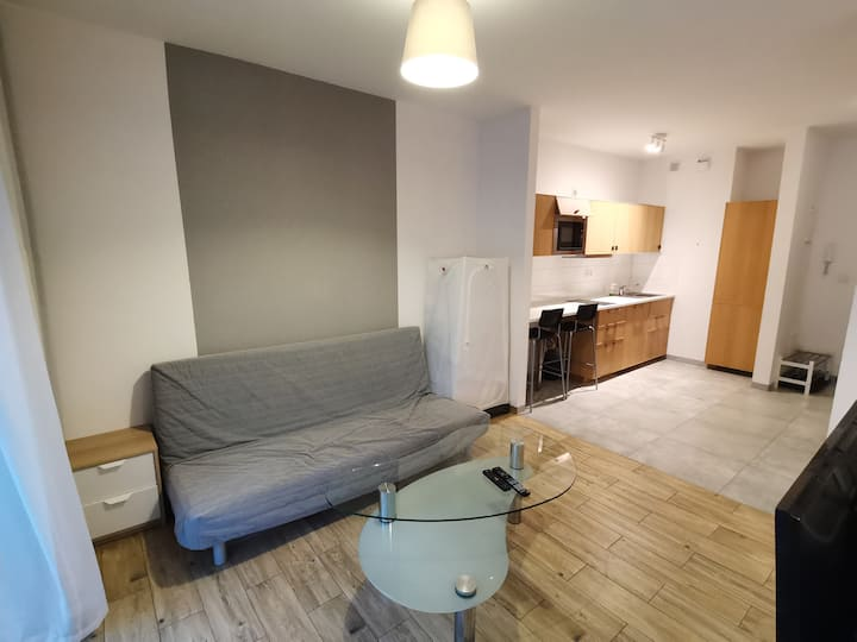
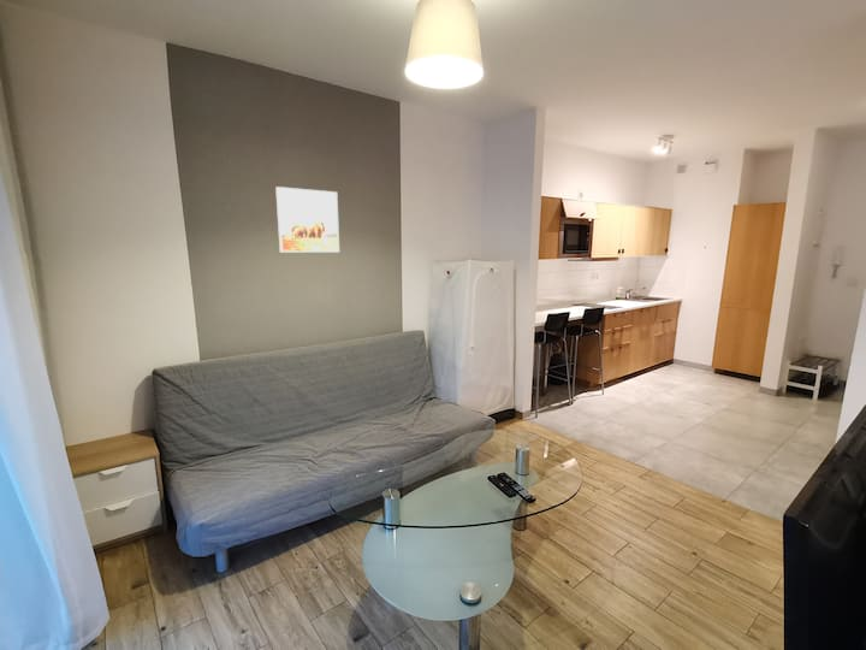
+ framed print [274,185,340,254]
